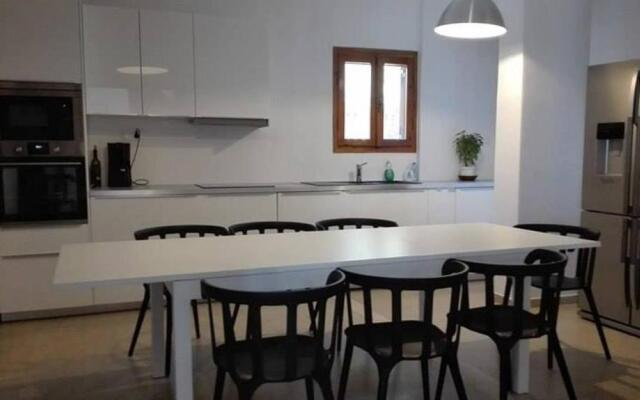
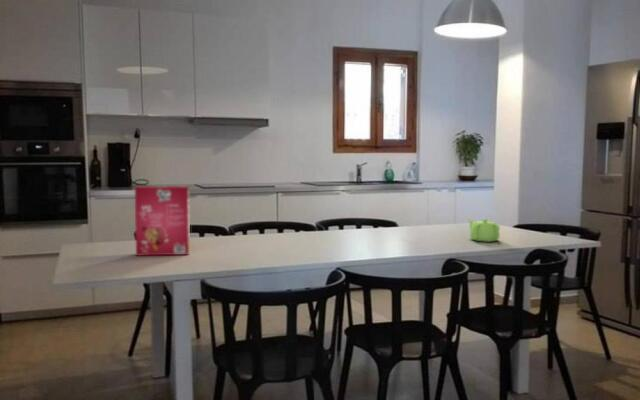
+ cereal box [134,185,191,257]
+ teapot [466,217,501,243]
